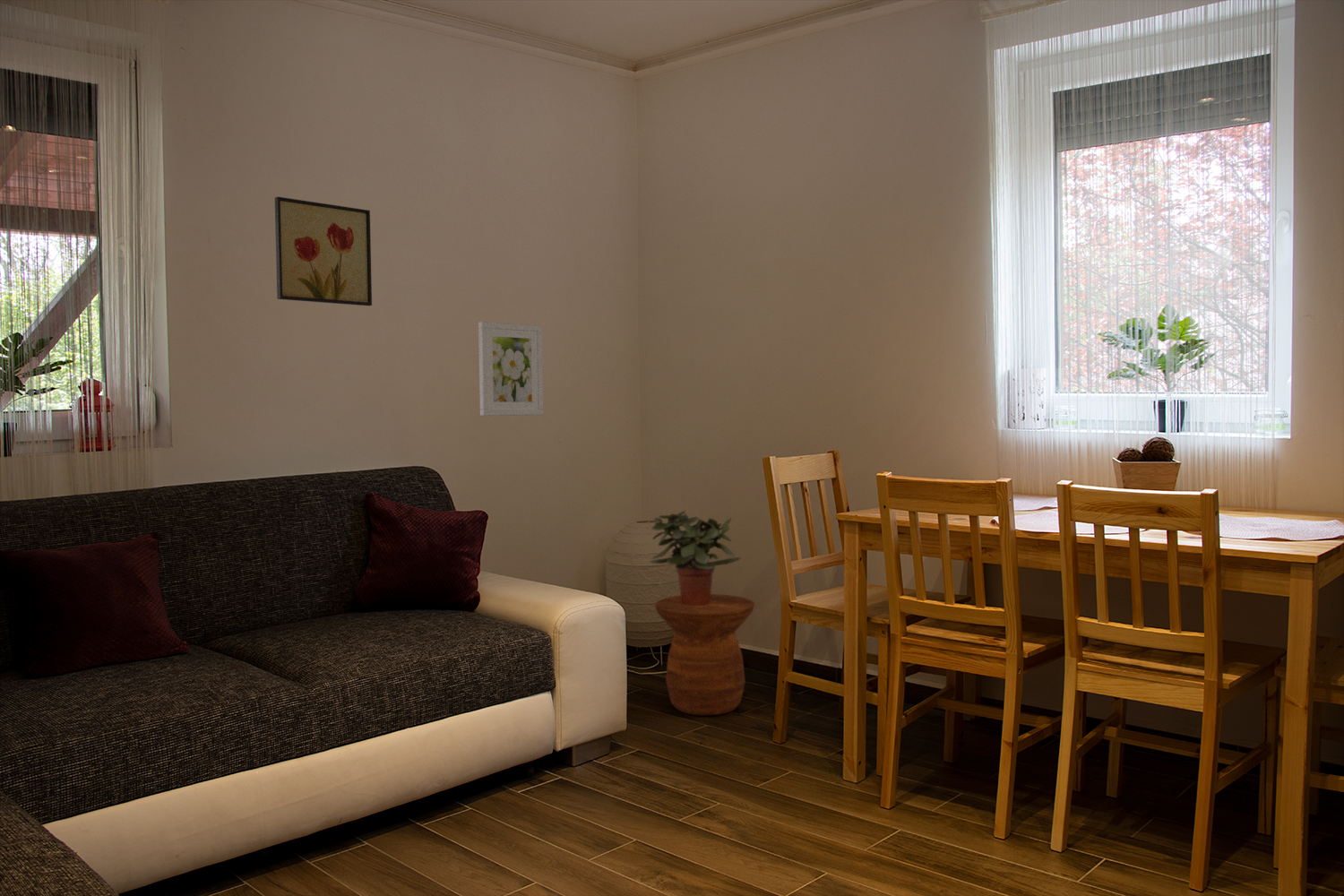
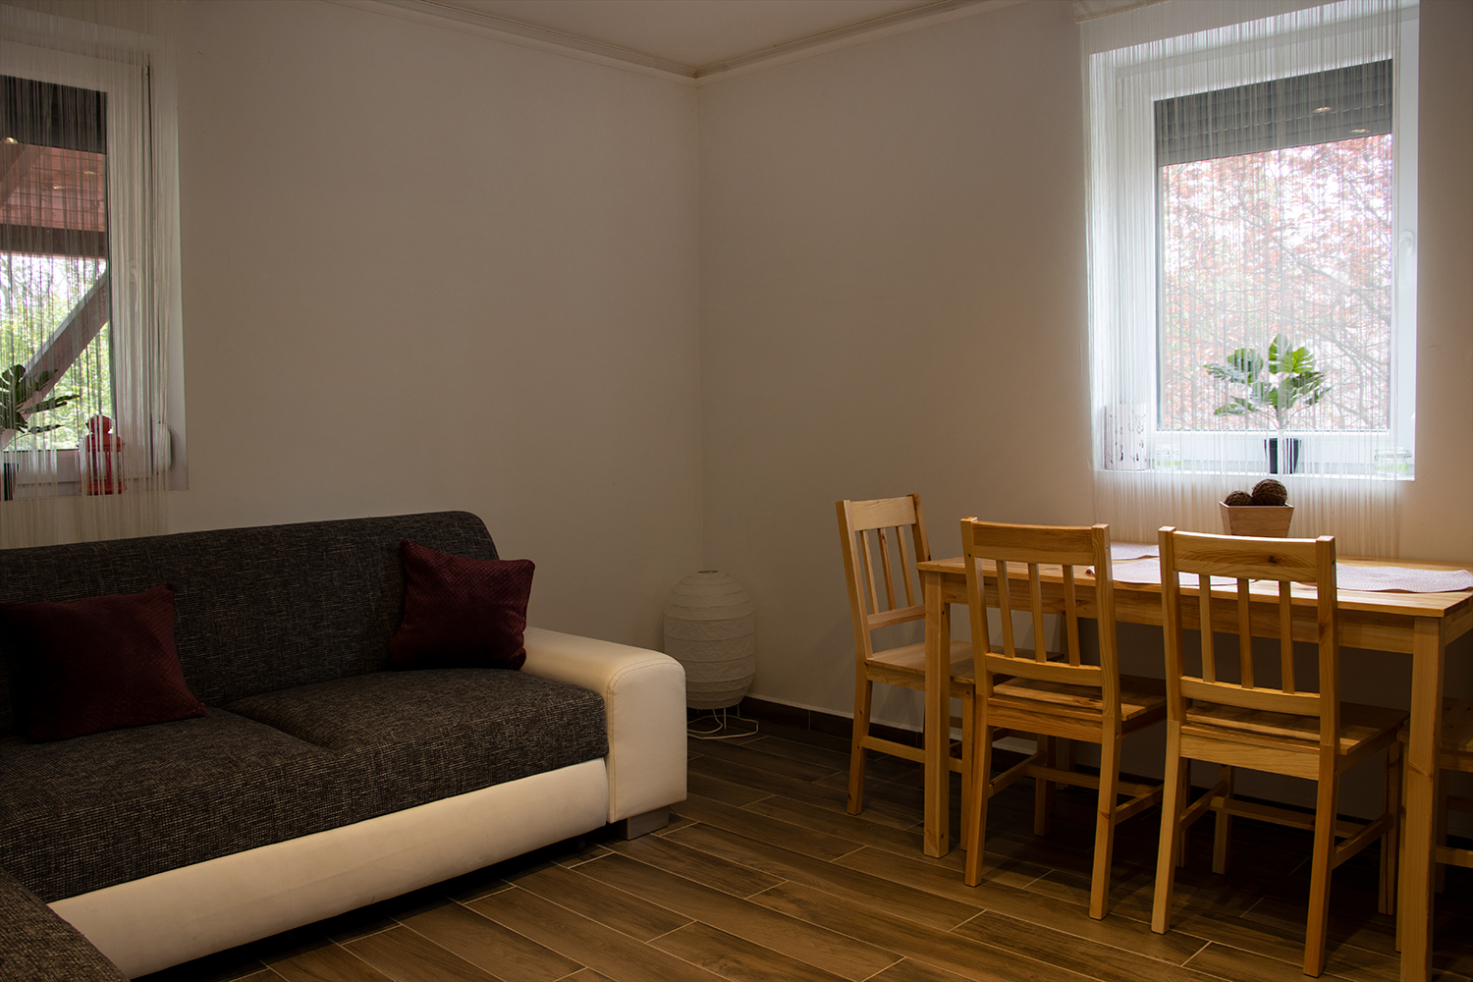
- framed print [478,321,544,417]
- wall art [274,196,373,306]
- potted plant [649,510,742,606]
- side table [654,593,755,716]
